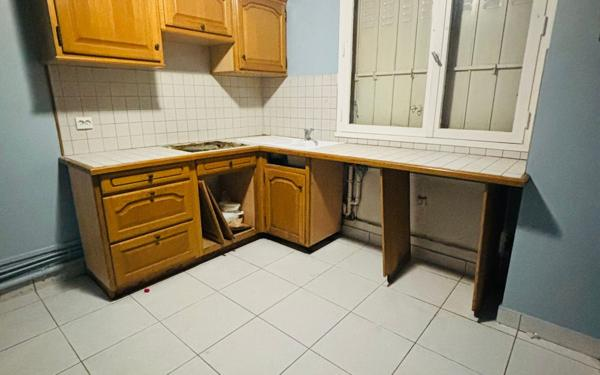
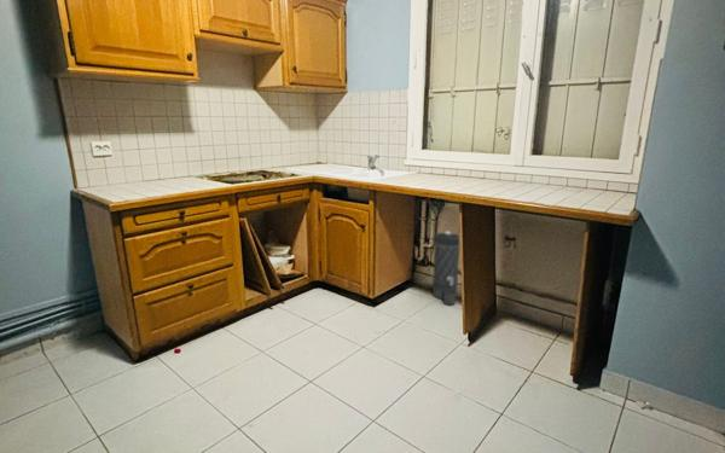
+ canister [431,231,460,306]
